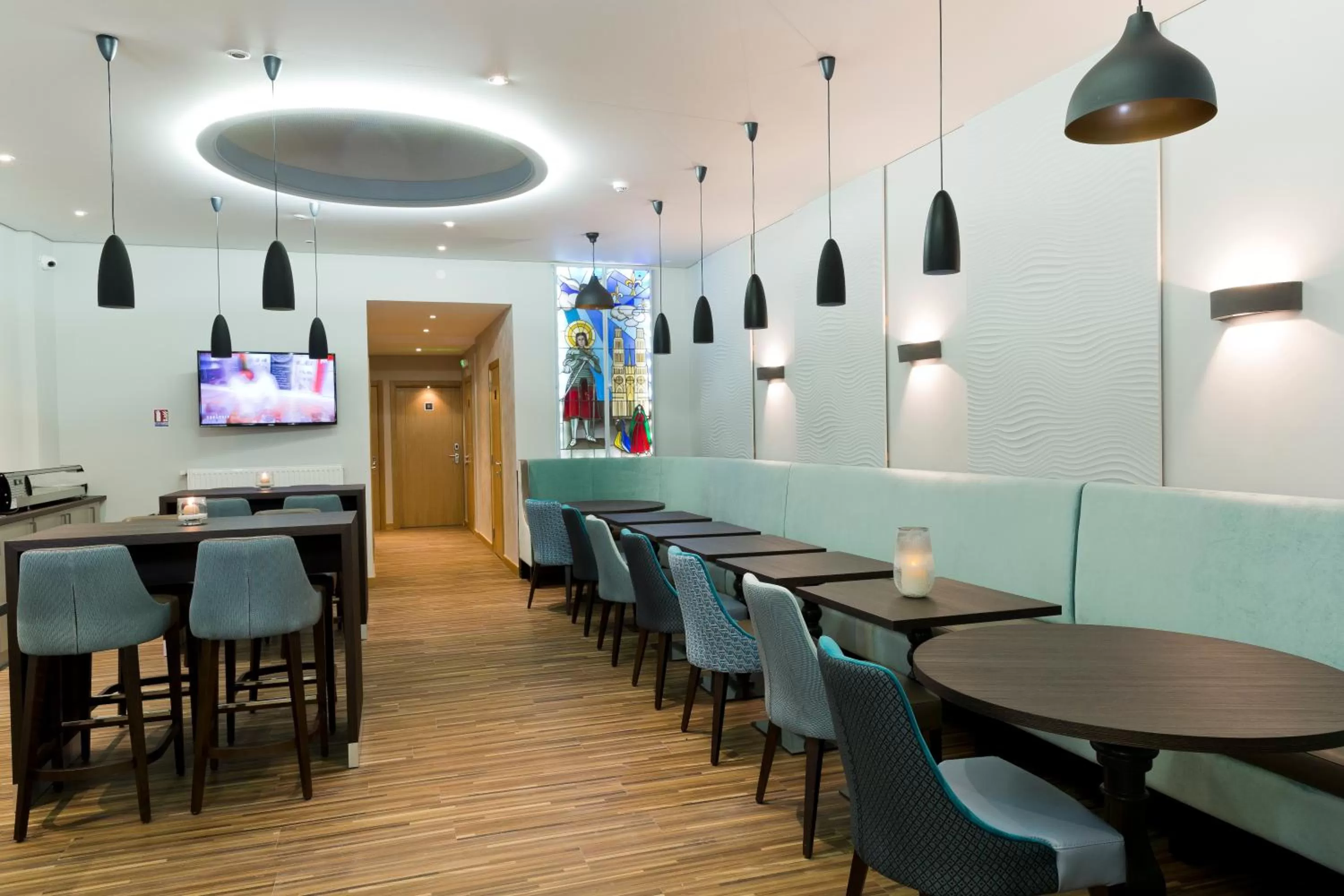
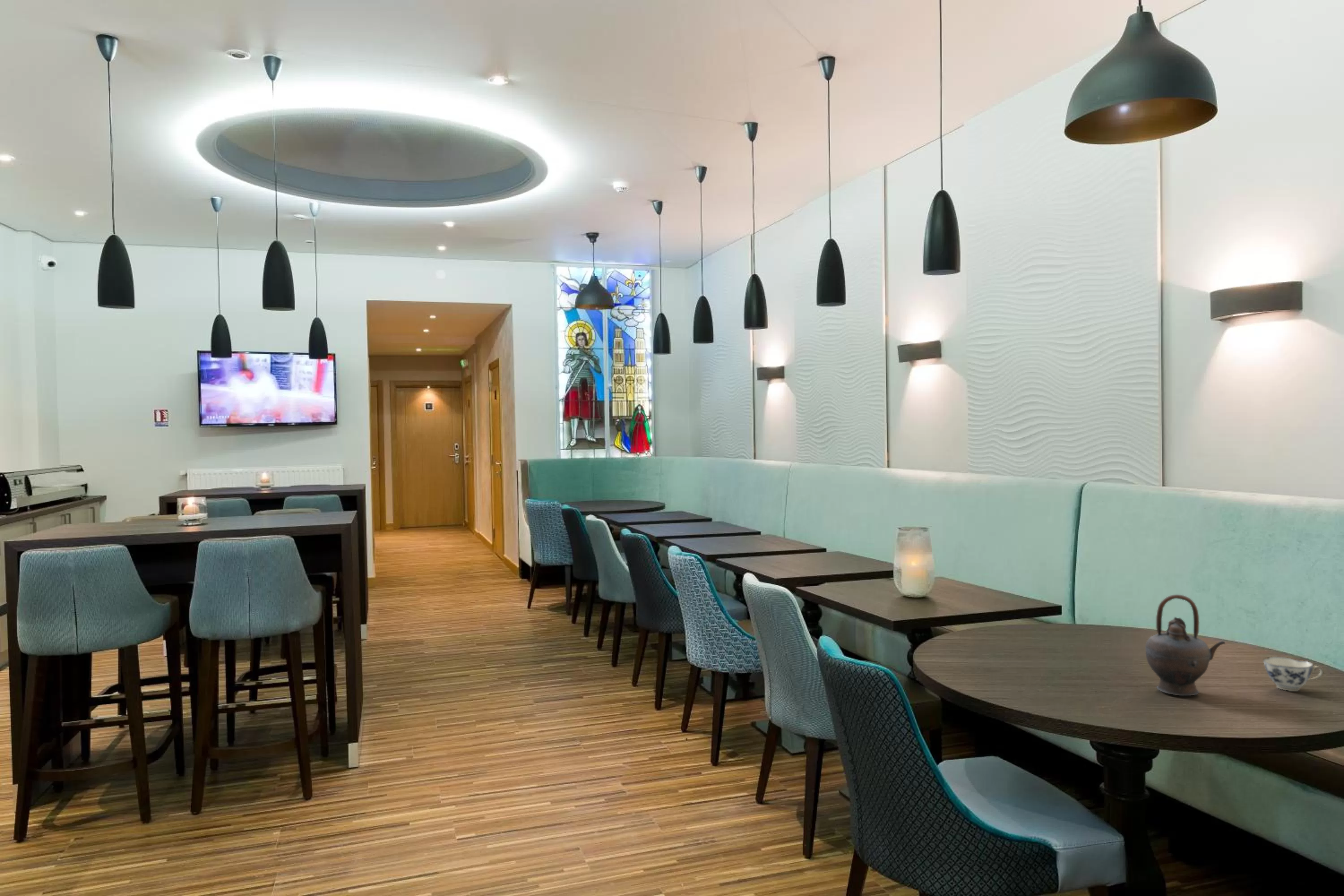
+ teapot [1145,594,1226,696]
+ chinaware [1262,656,1324,691]
